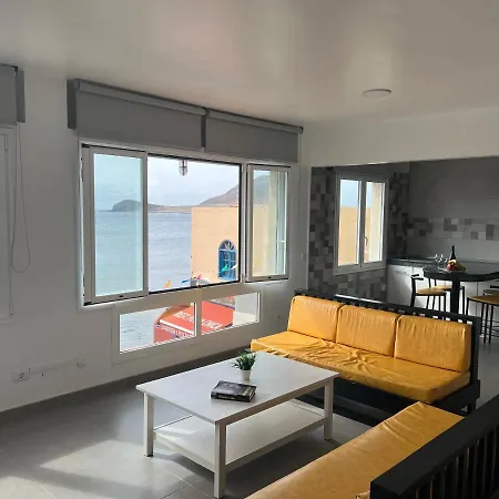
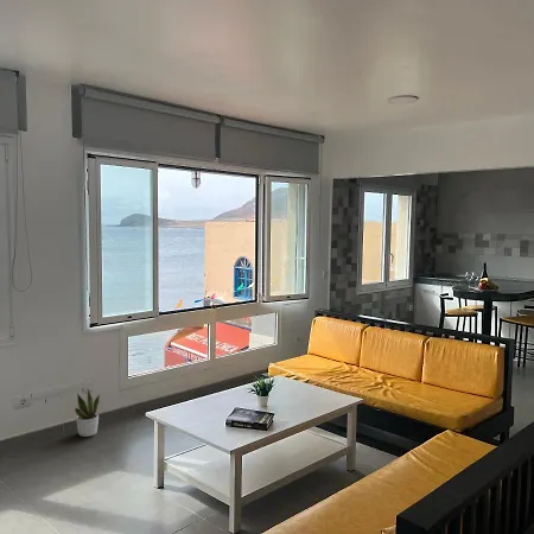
+ potted plant [74,388,101,438]
